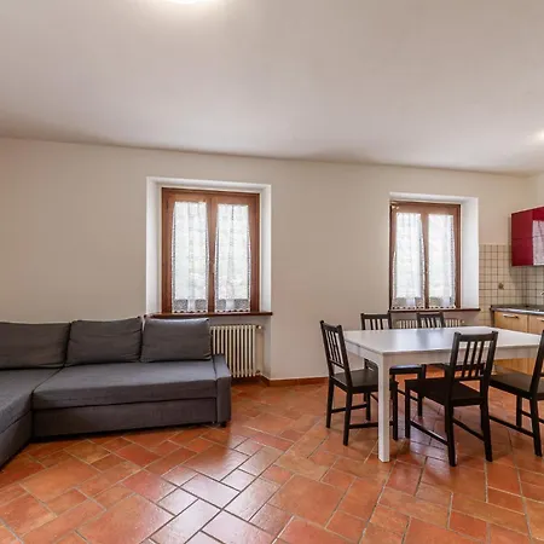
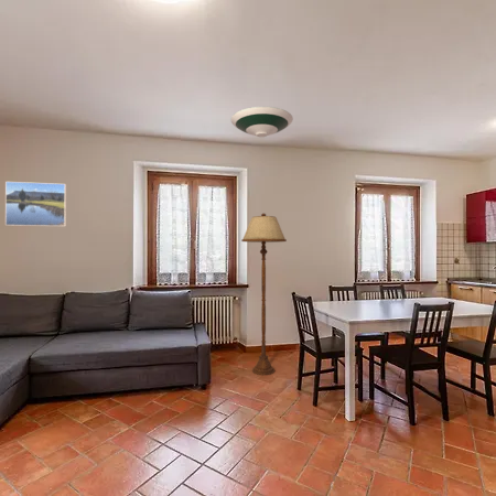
+ floor lamp [240,213,288,376]
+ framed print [4,181,67,227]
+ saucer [230,106,294,138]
